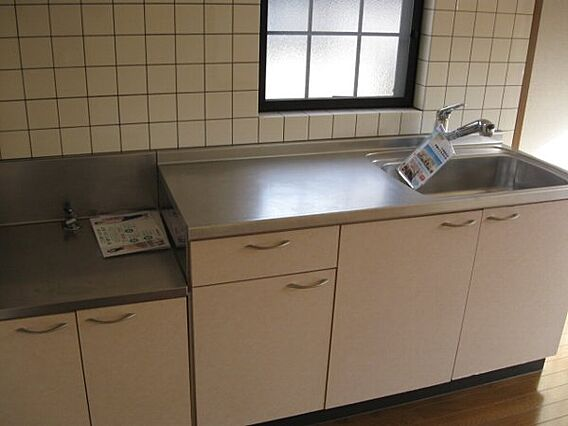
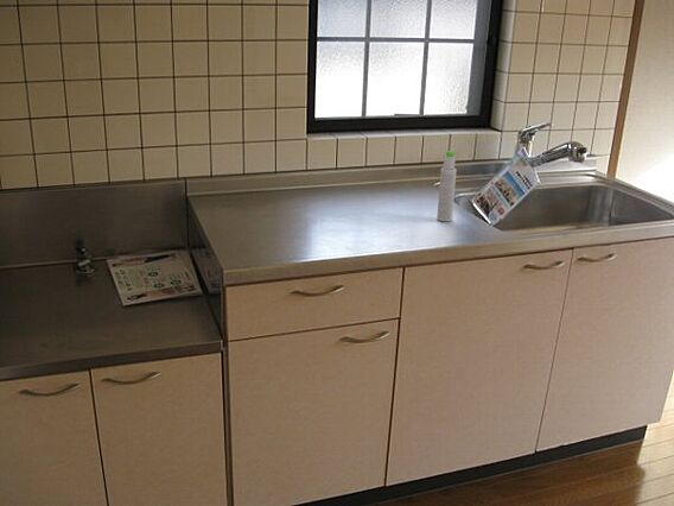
+ bottle [435,150,458,222]
